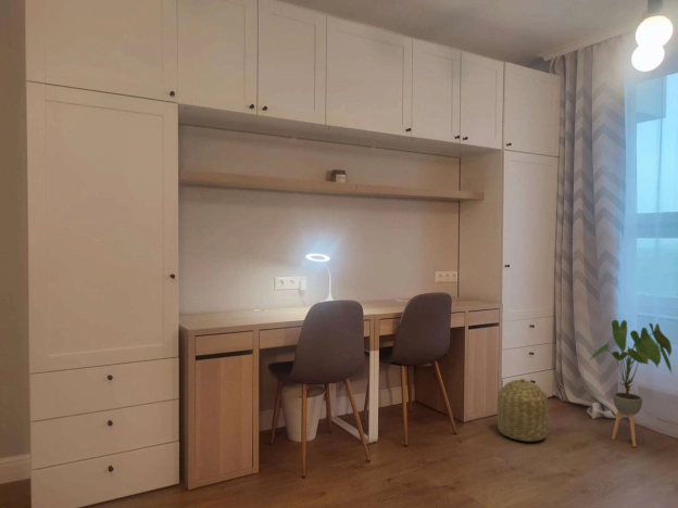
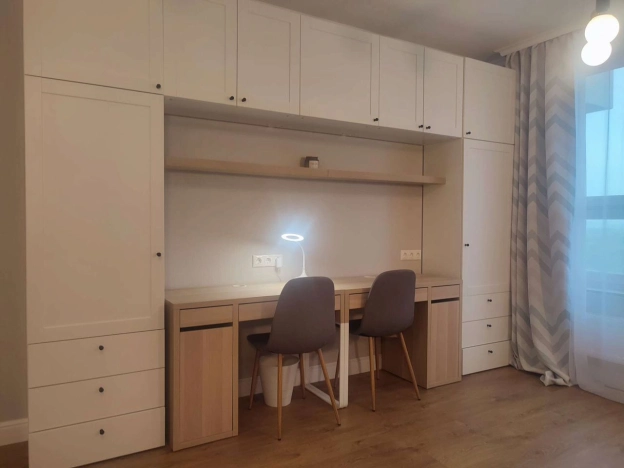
- basket [495,378,550,443]
- house plant [590,319,674,448]
